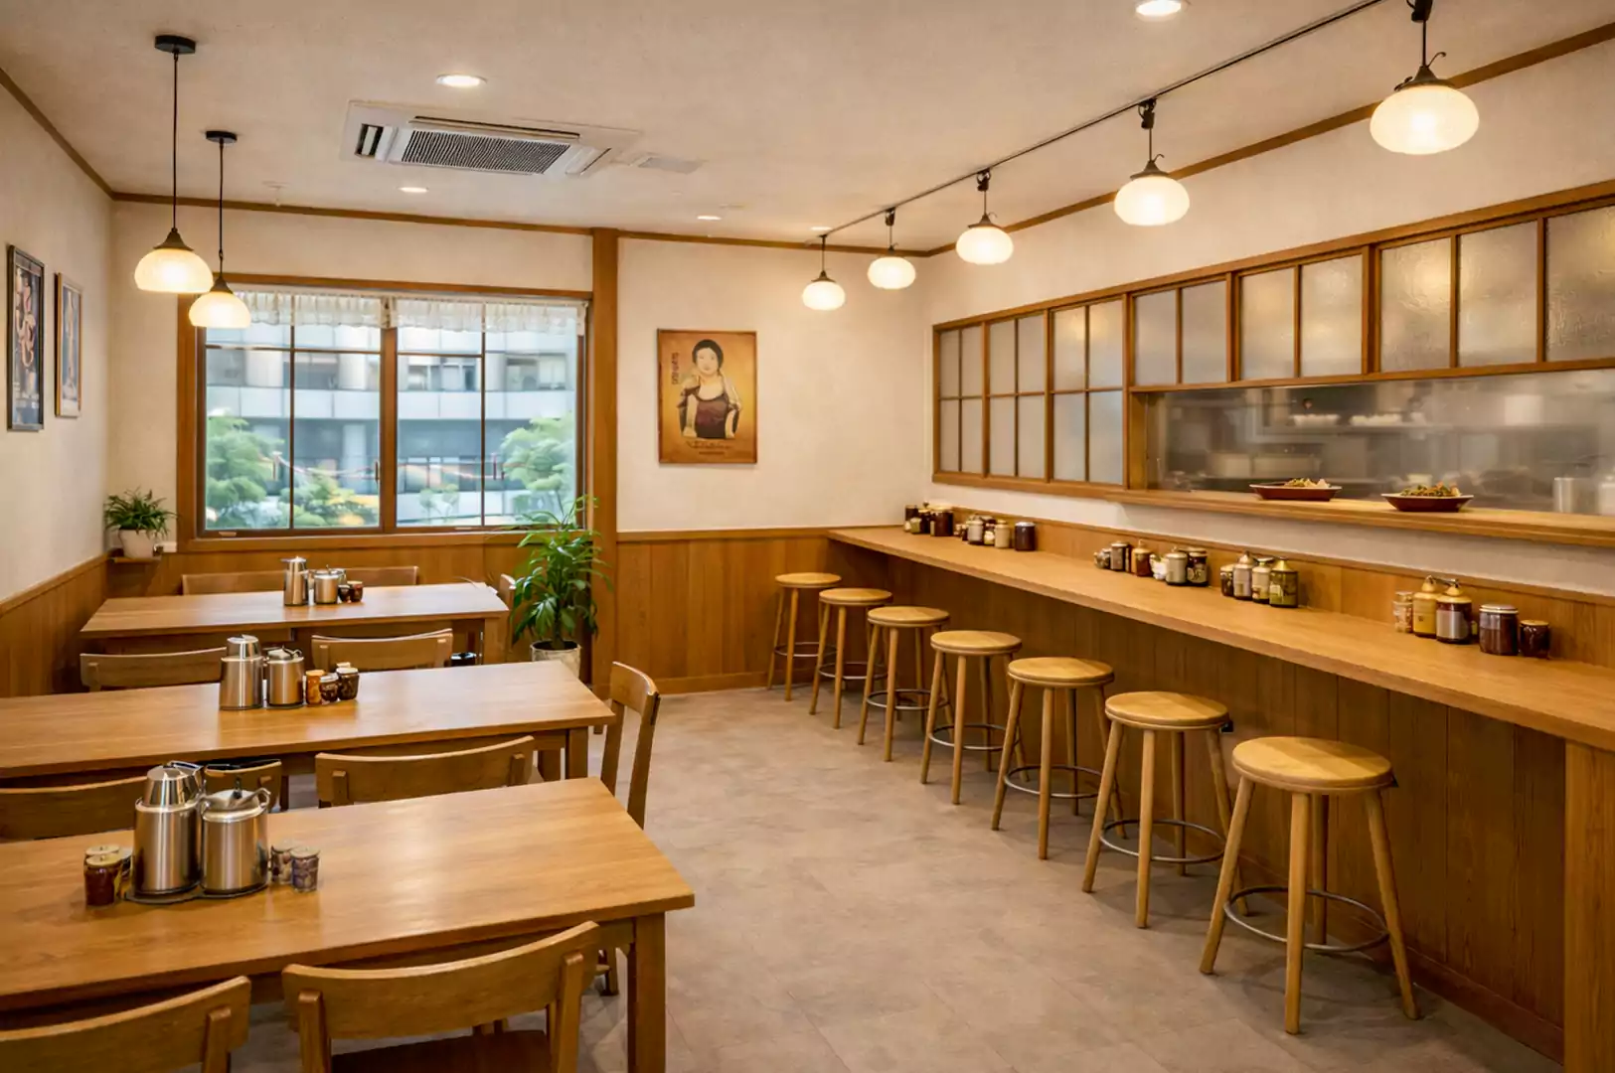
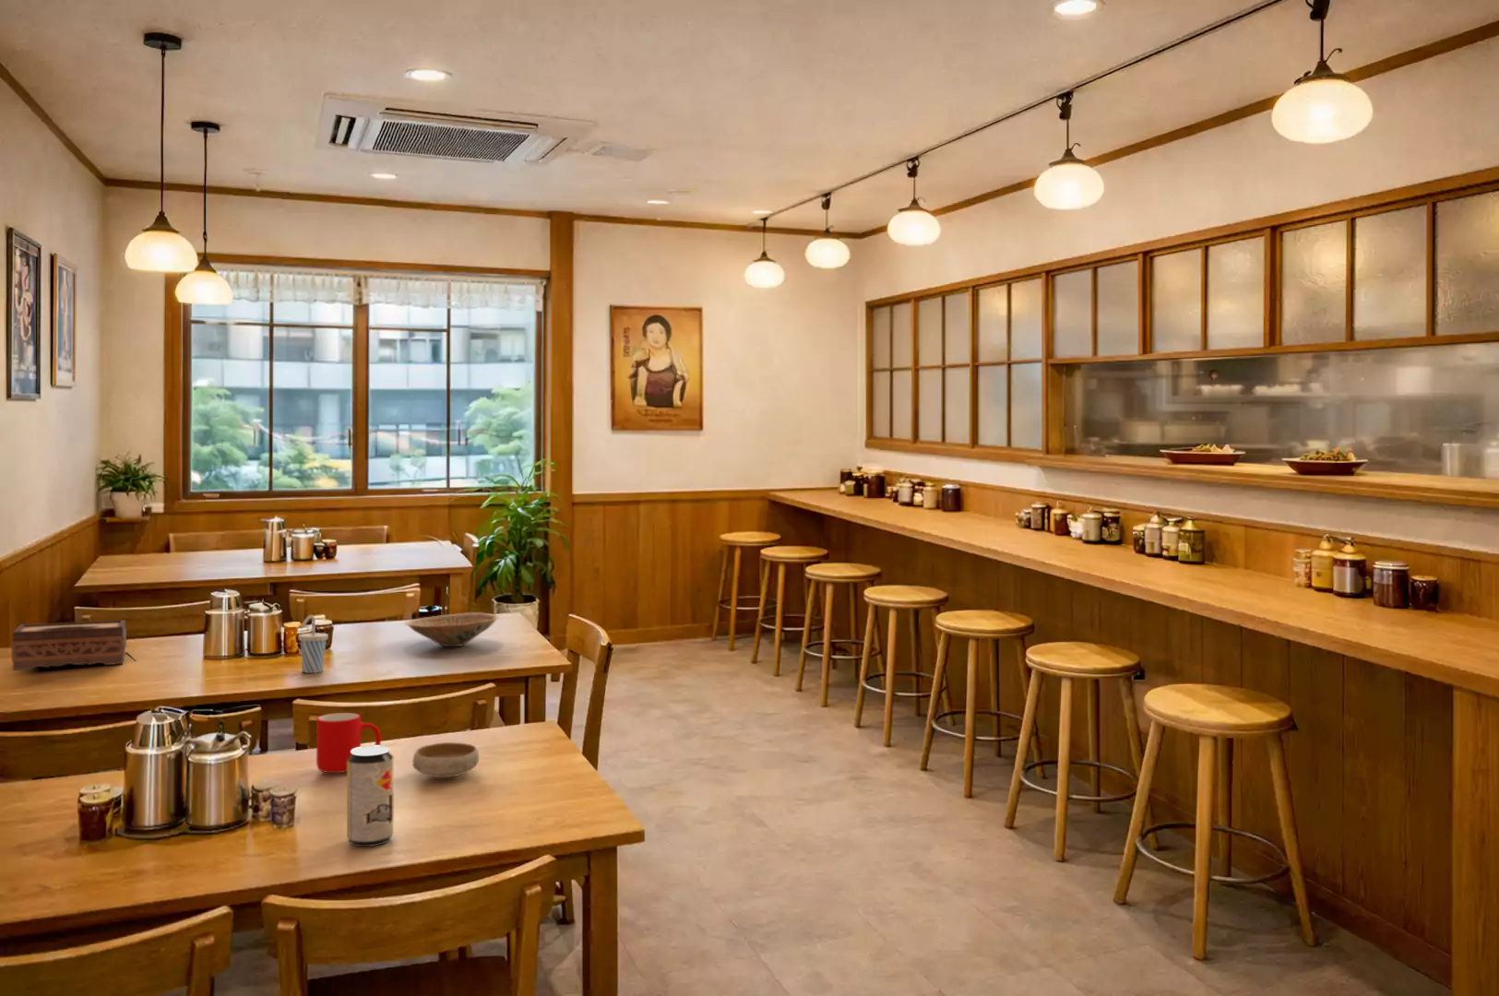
+ beverage can [346,745,394,847]
+ cup [298,615,329,674]
+ bowl [404,611,500,647]
+ tissue box [11,619,127,671]
+ bowl [411,741,479,778]
+ cup [316,711,381,774]
